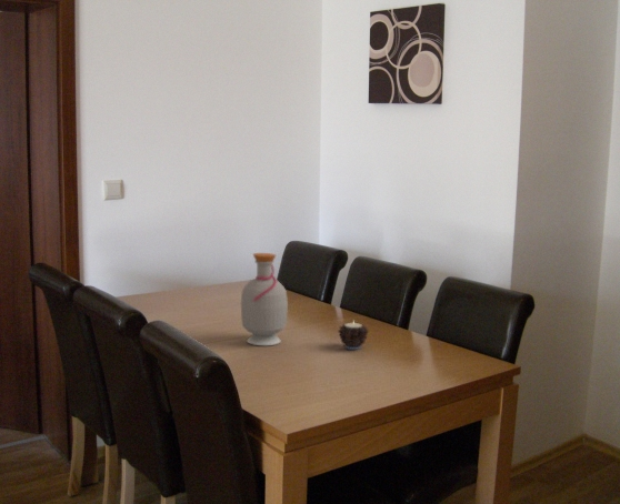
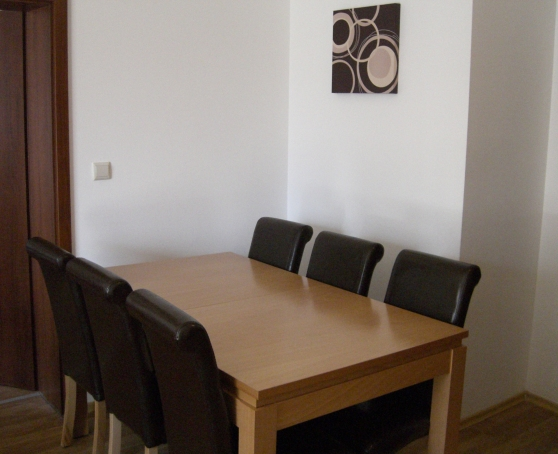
- candle [337,319,370,351]
- bottle [240,252,289,346]
